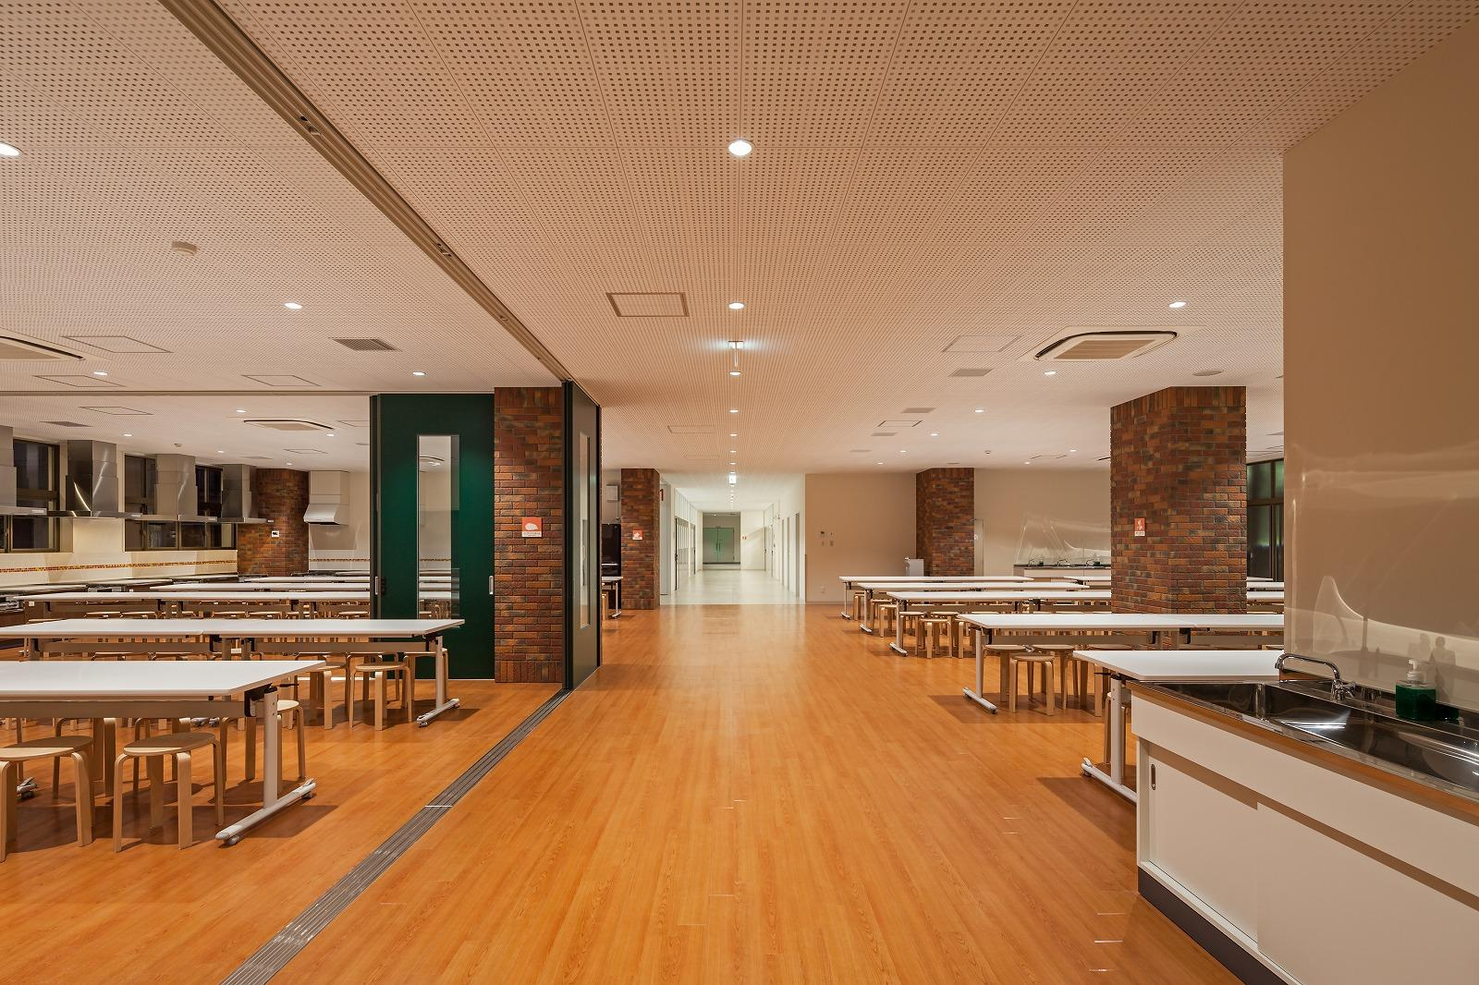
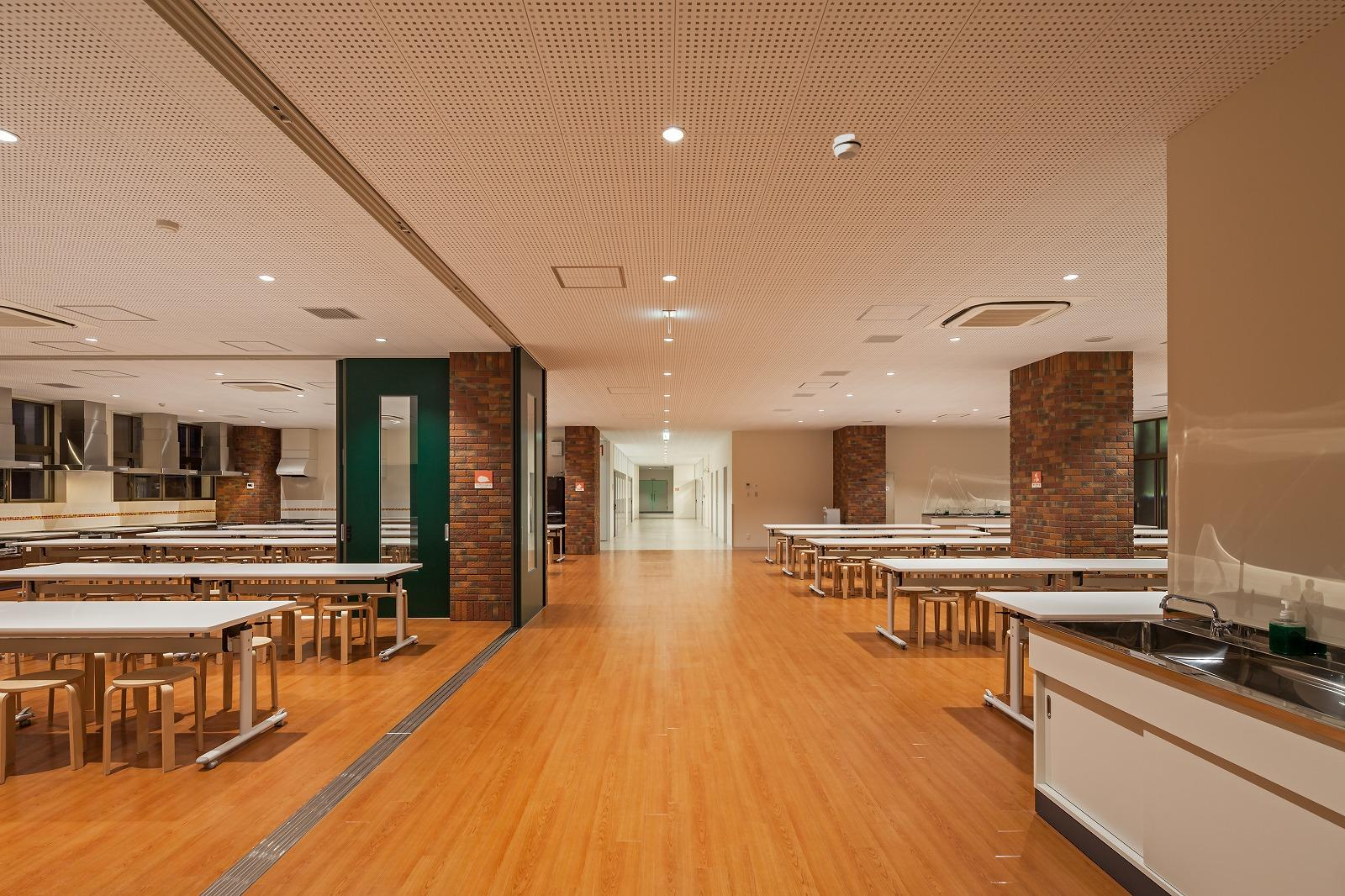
+ smoke detector [832,133,862,161]
